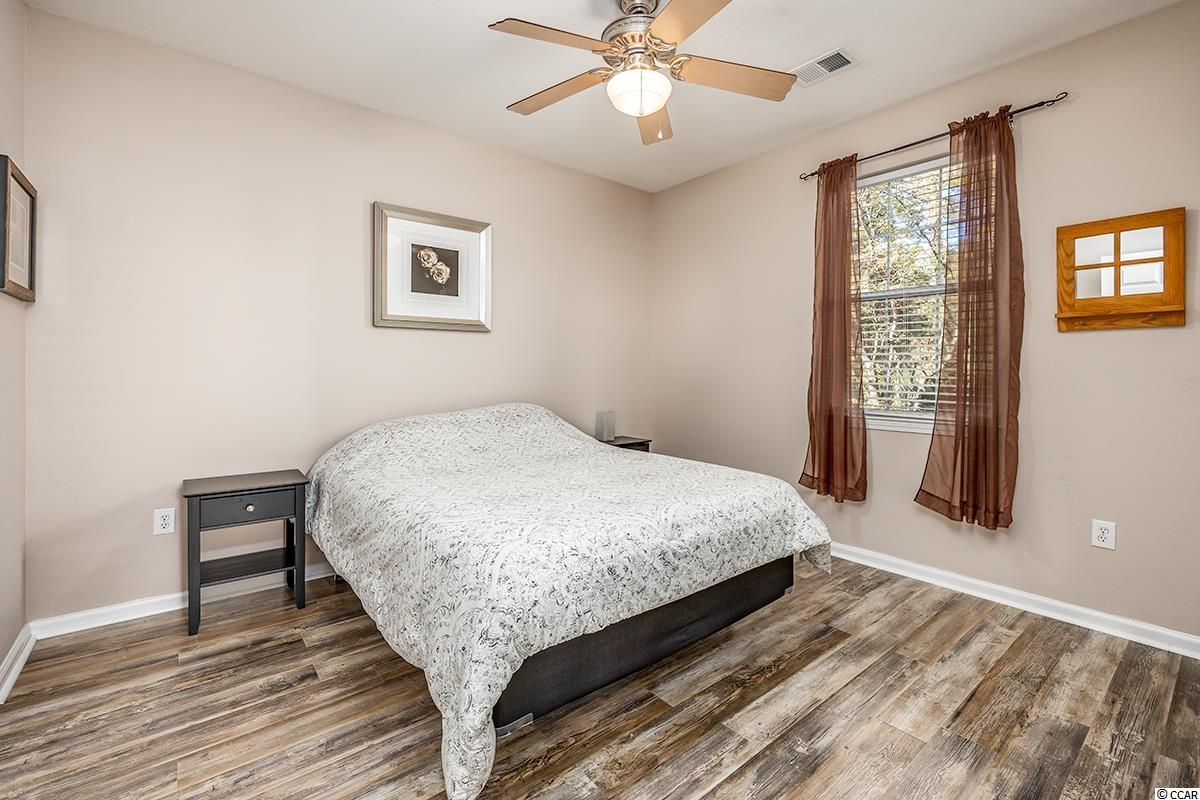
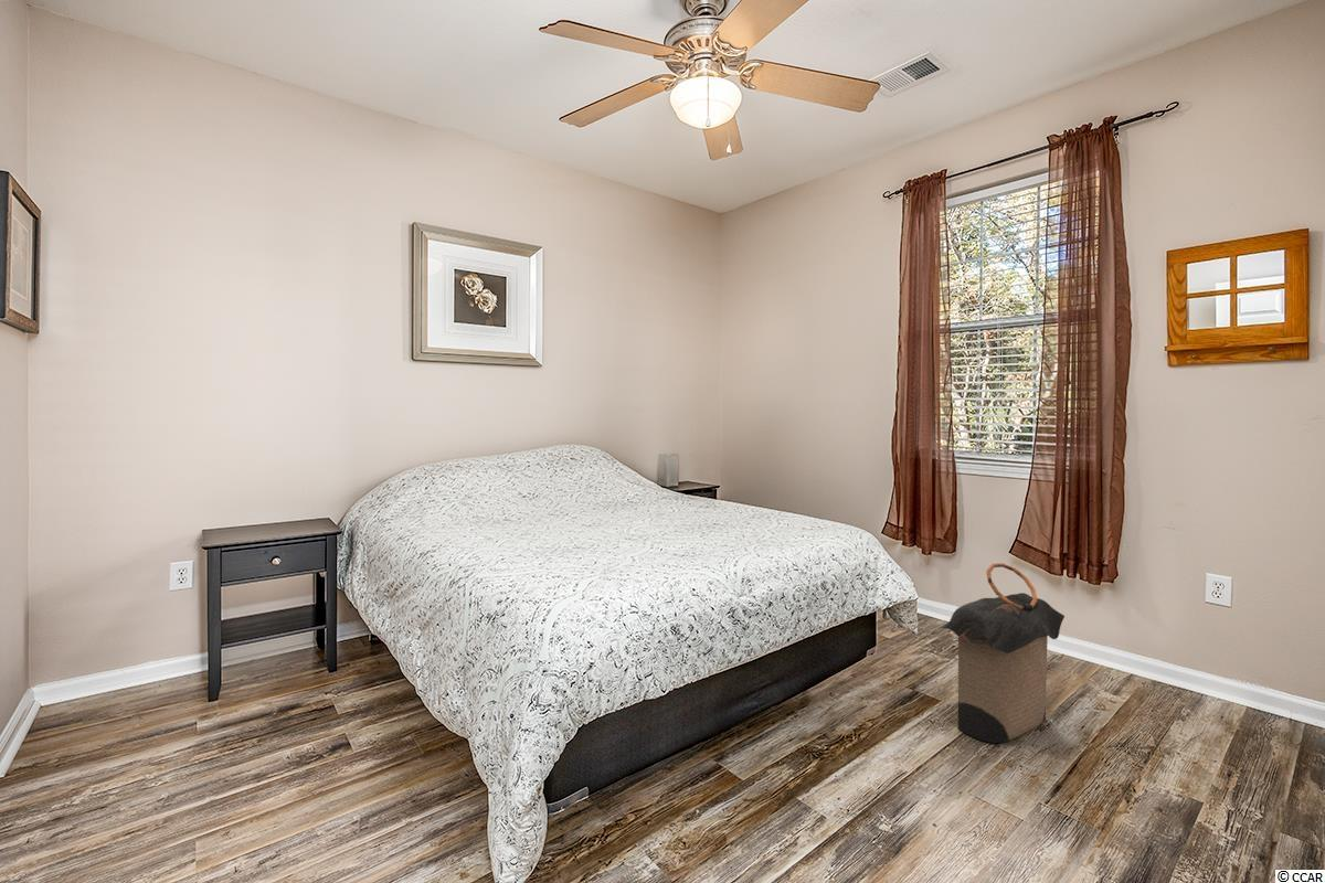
+ laundry hamper [939,562,1066,744]
